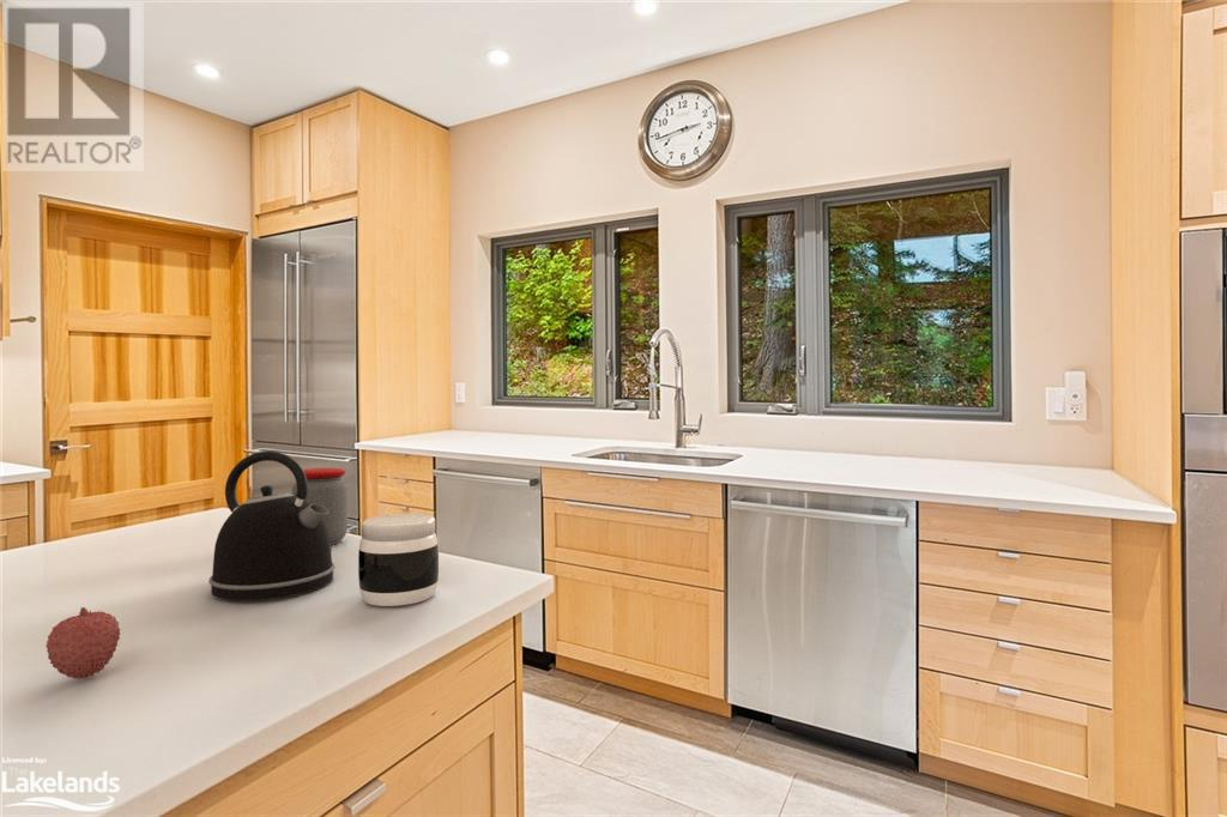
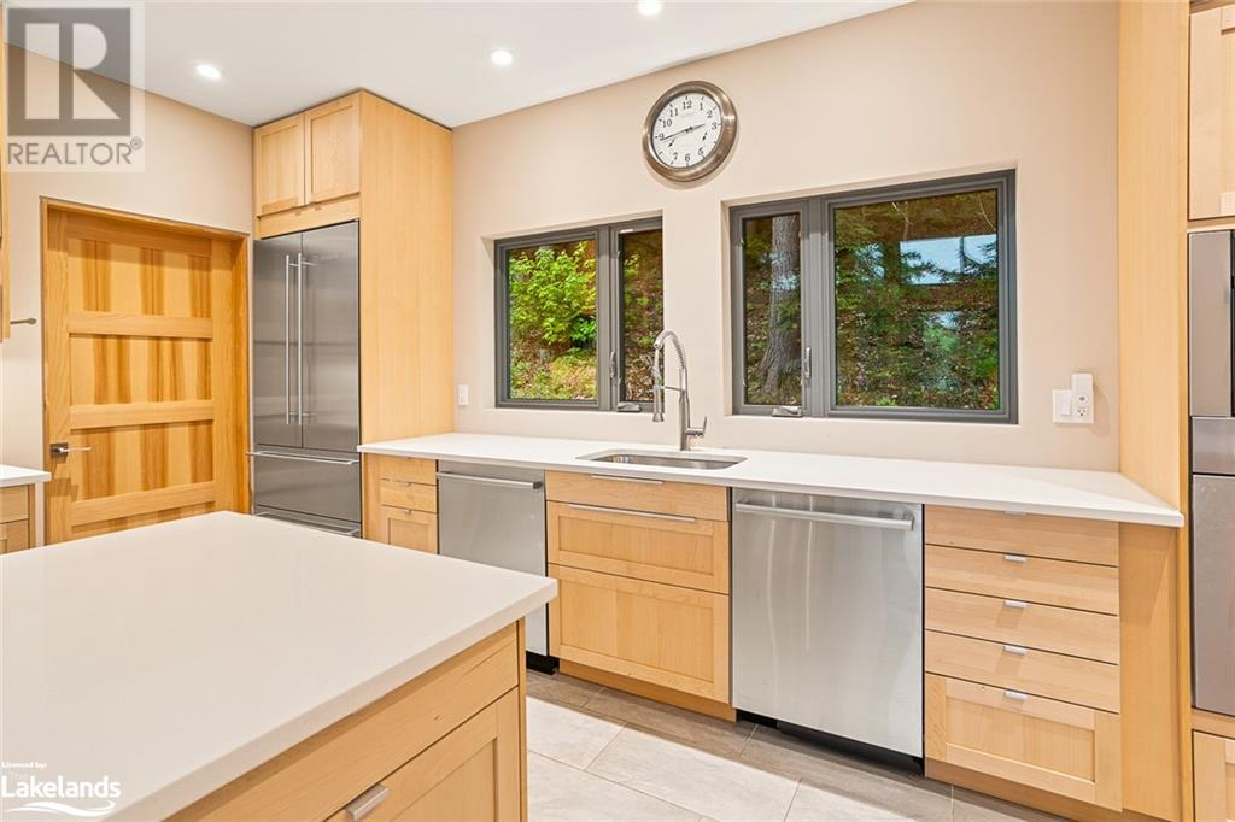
- jar [291,467,349,545]
- fruit [46,606,121,680]
- kettle [207,450,337,601]
- jar [357,513,440,607]
